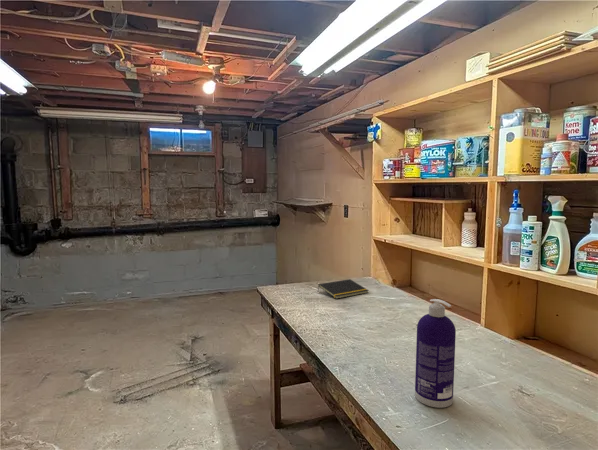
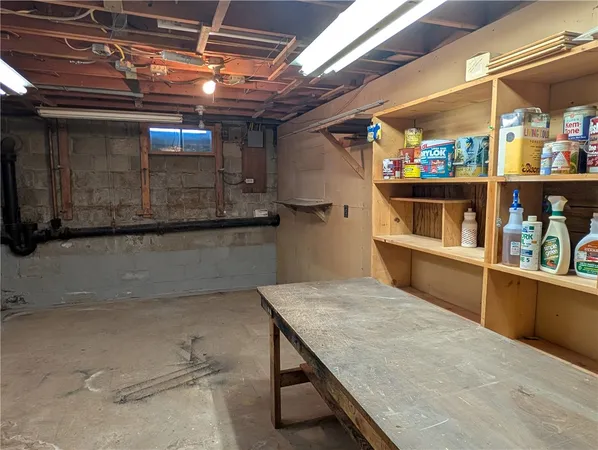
- notepad [317,278,370,300]
- spray bottle [414,298,457,409]
